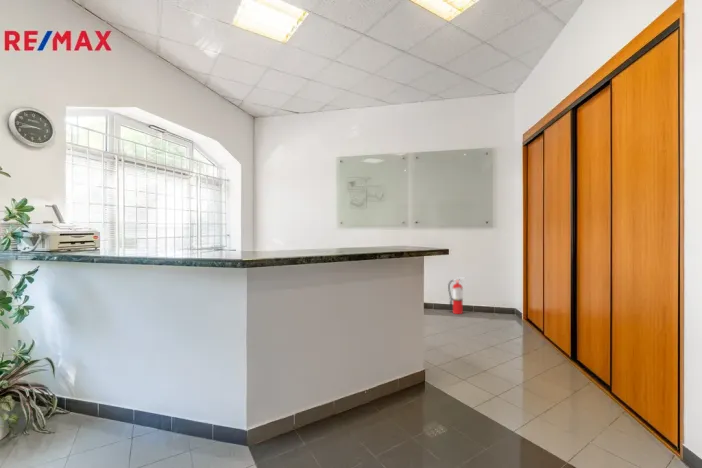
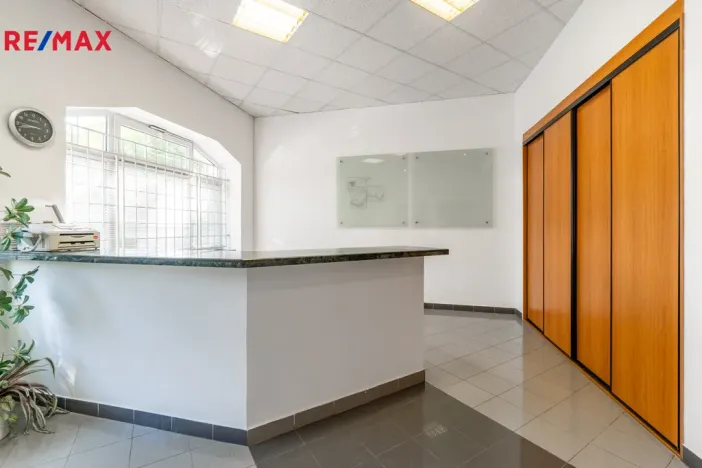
- fire extinguisher [447,276,467,315]
